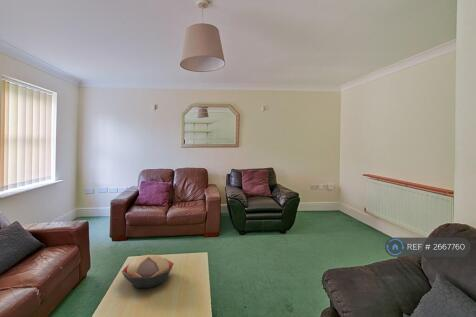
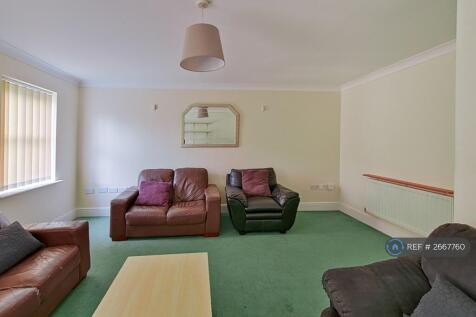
- decorative bowl [121,254,175,289]
